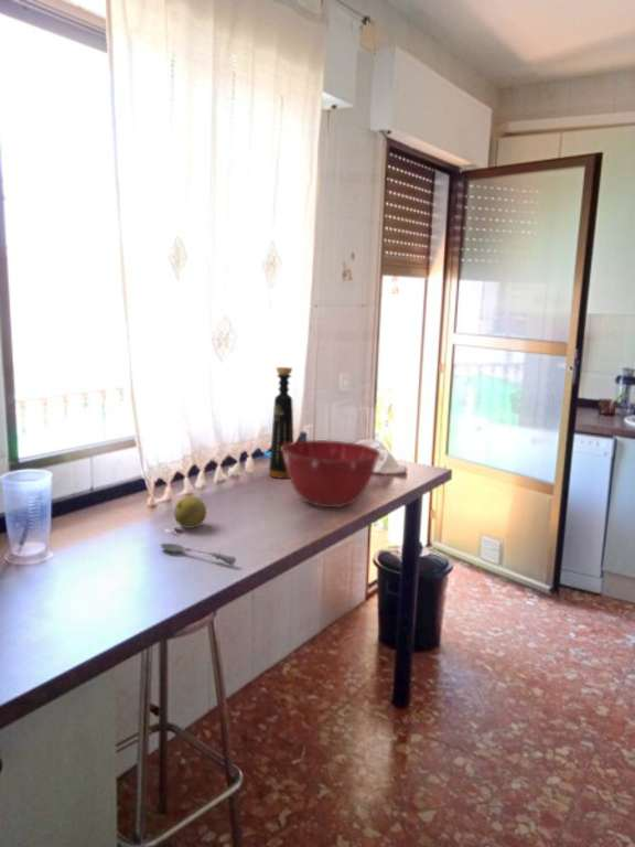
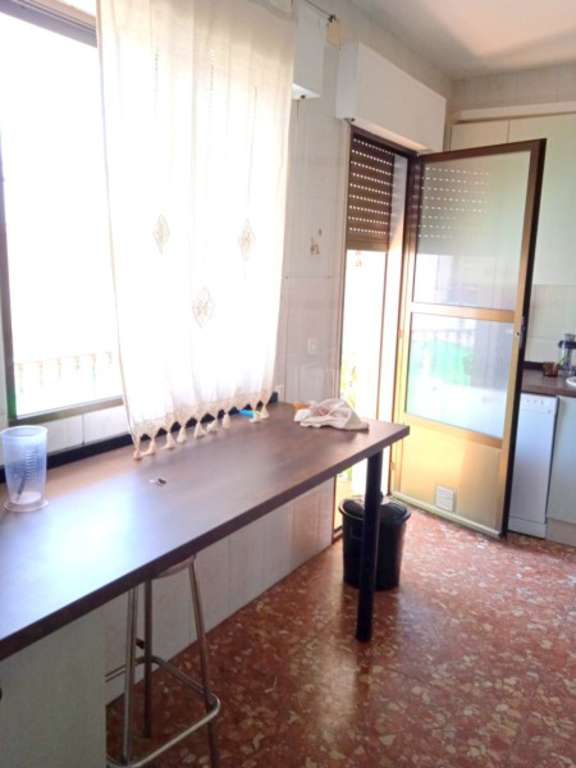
- fruit [173,494,207,529]
- soupspoon [160,543,237,567]
- bottle [268,366,294,480]
- mixing bowl [281,439,381,508]
